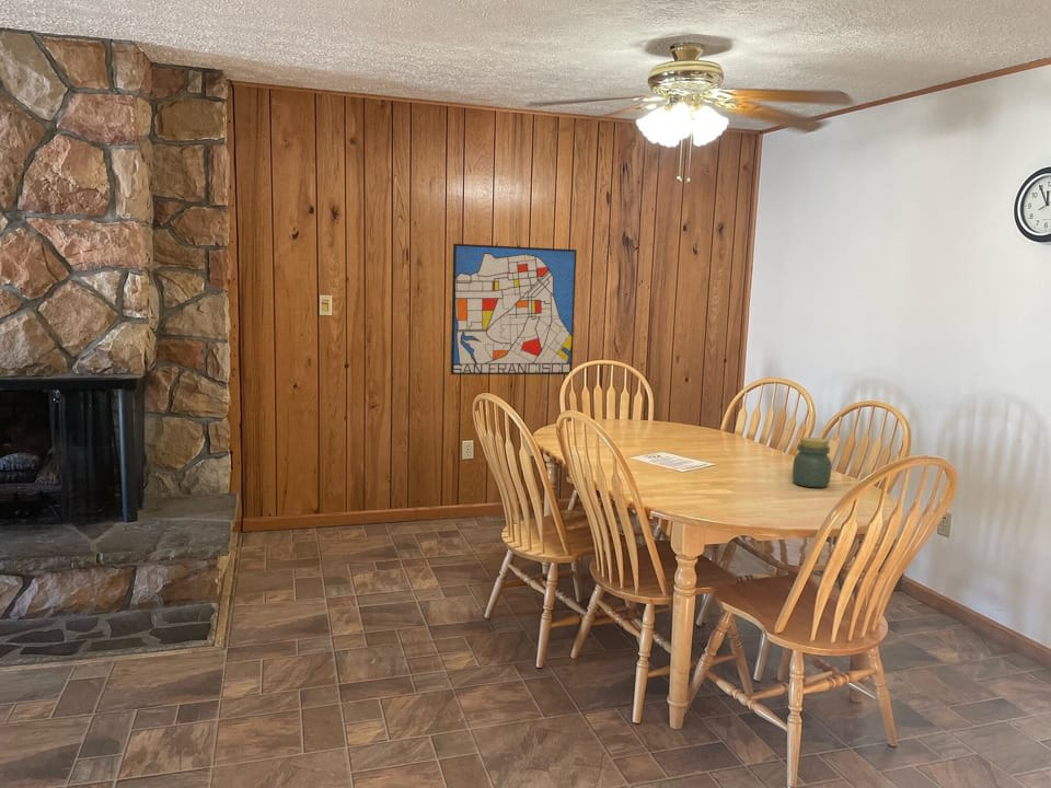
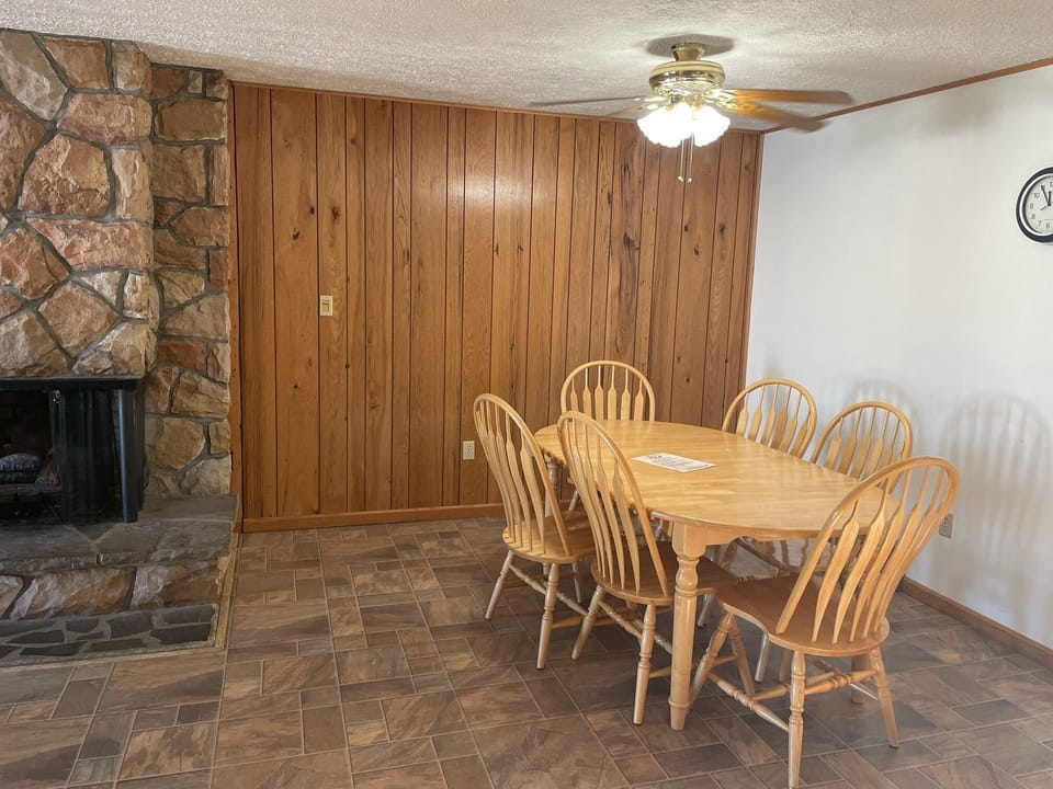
- jar [792,437,832,488]
- wall art [450,243,578,375]
